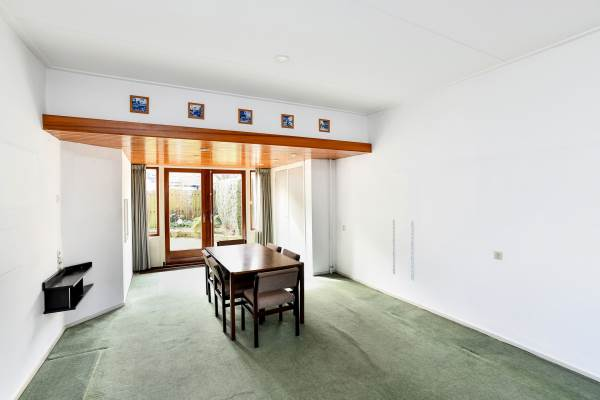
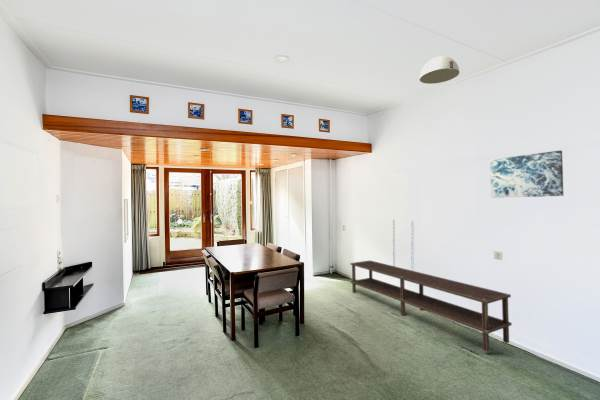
+ ceiling light [419,55,460,85]
+ wall art [489,149,564,199]
+ tv stand [349,260,513,352]
